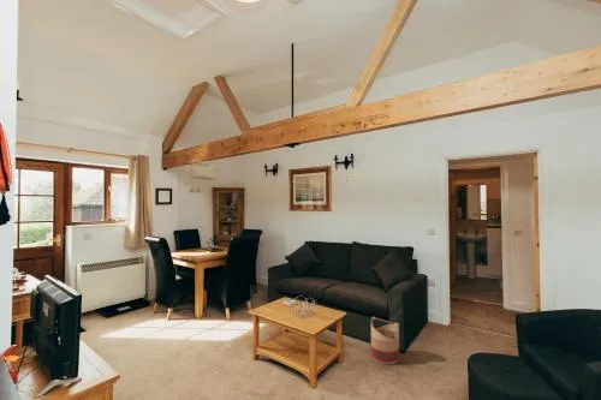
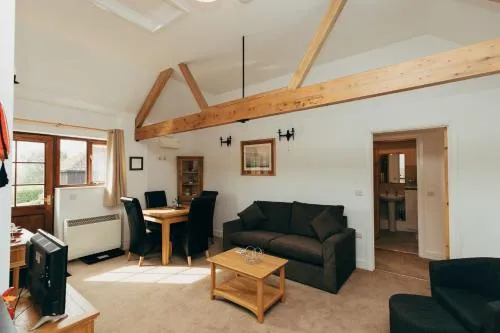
- basket [370,316,400,365]
